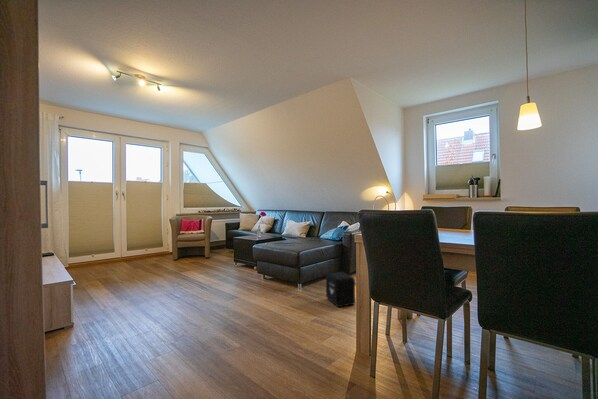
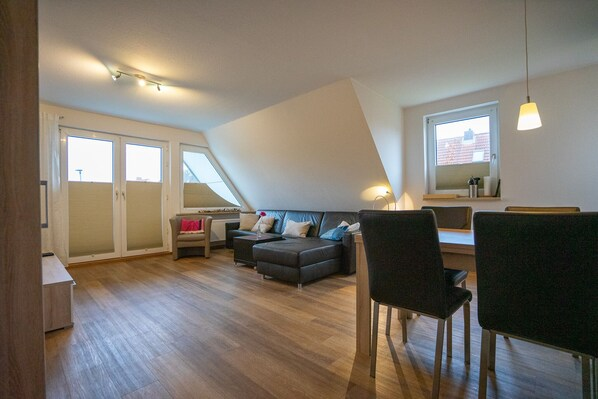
- air purifier [325,271,356,308]
